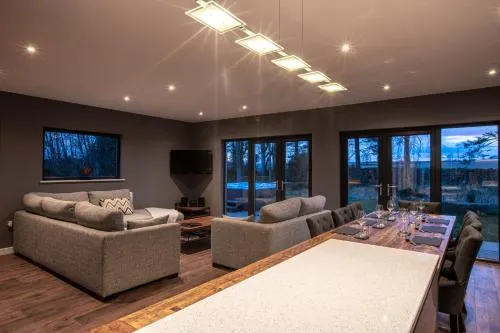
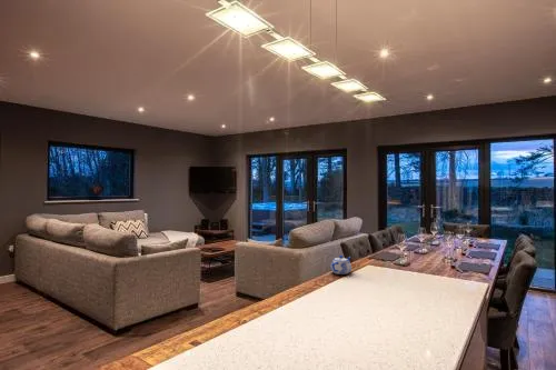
+ teapot [329,254,353,276]
